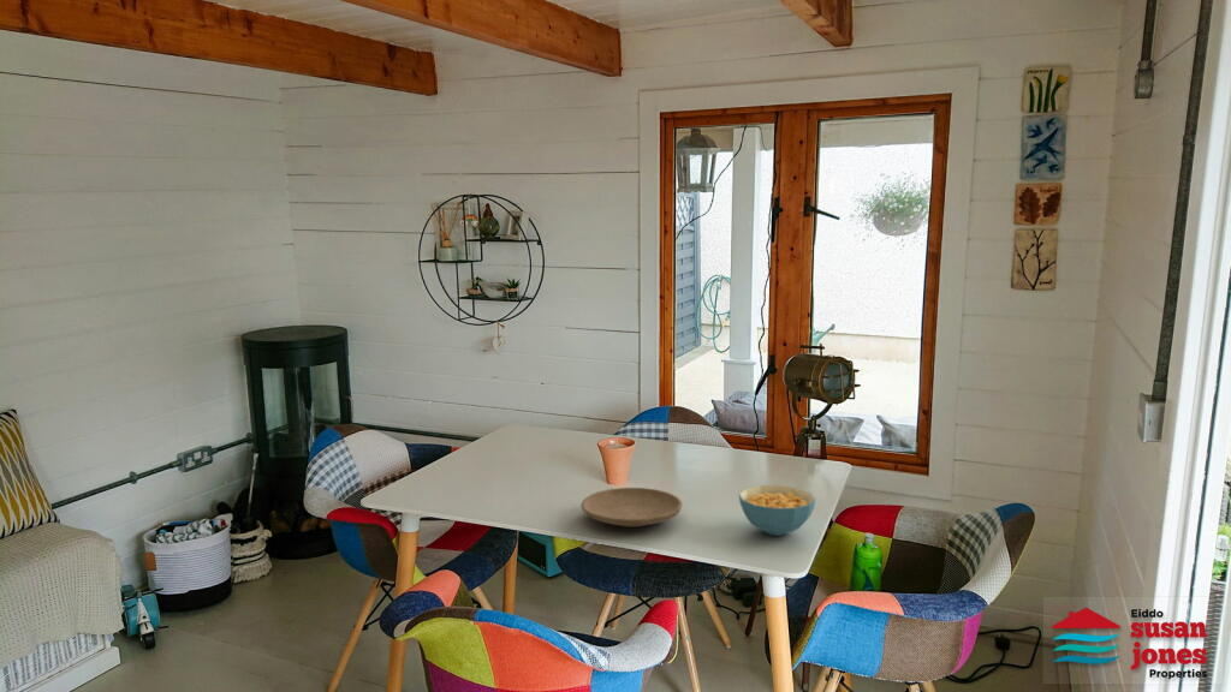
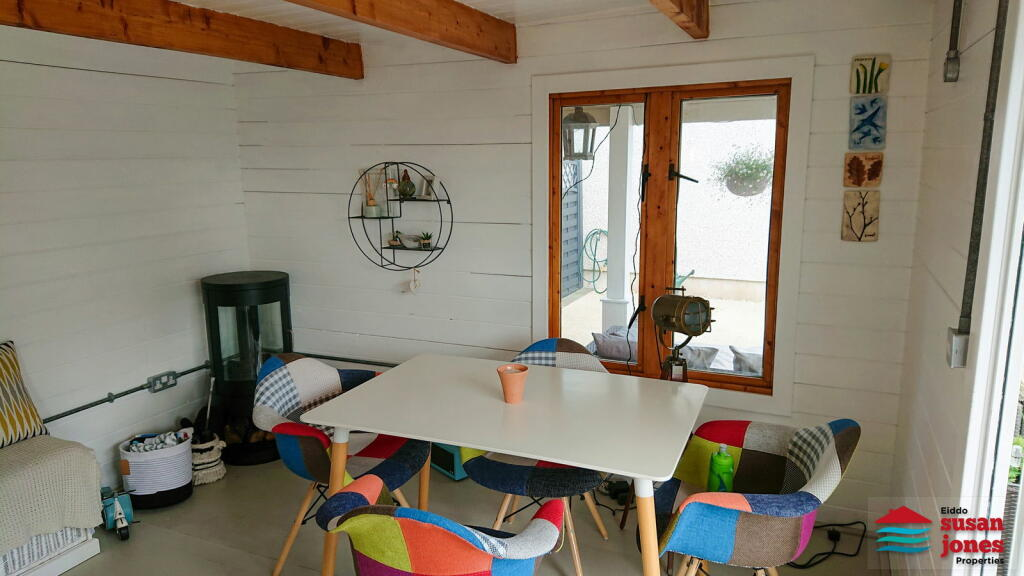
- cereal bowl [738,484,816,537]
- plate [581,487,683,529]
